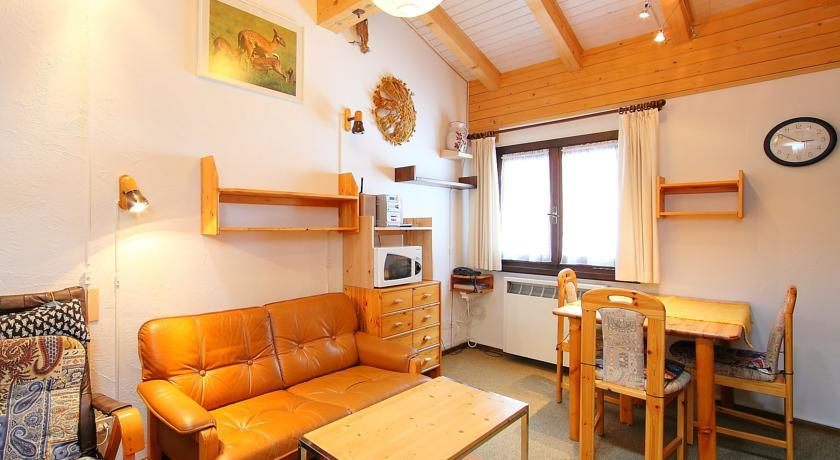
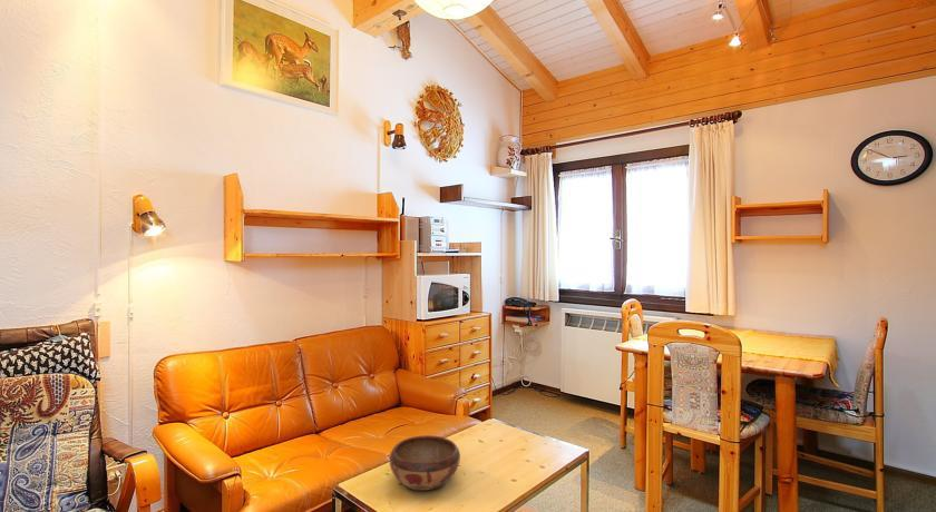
+ decorative bowl [388,434,461,492]
